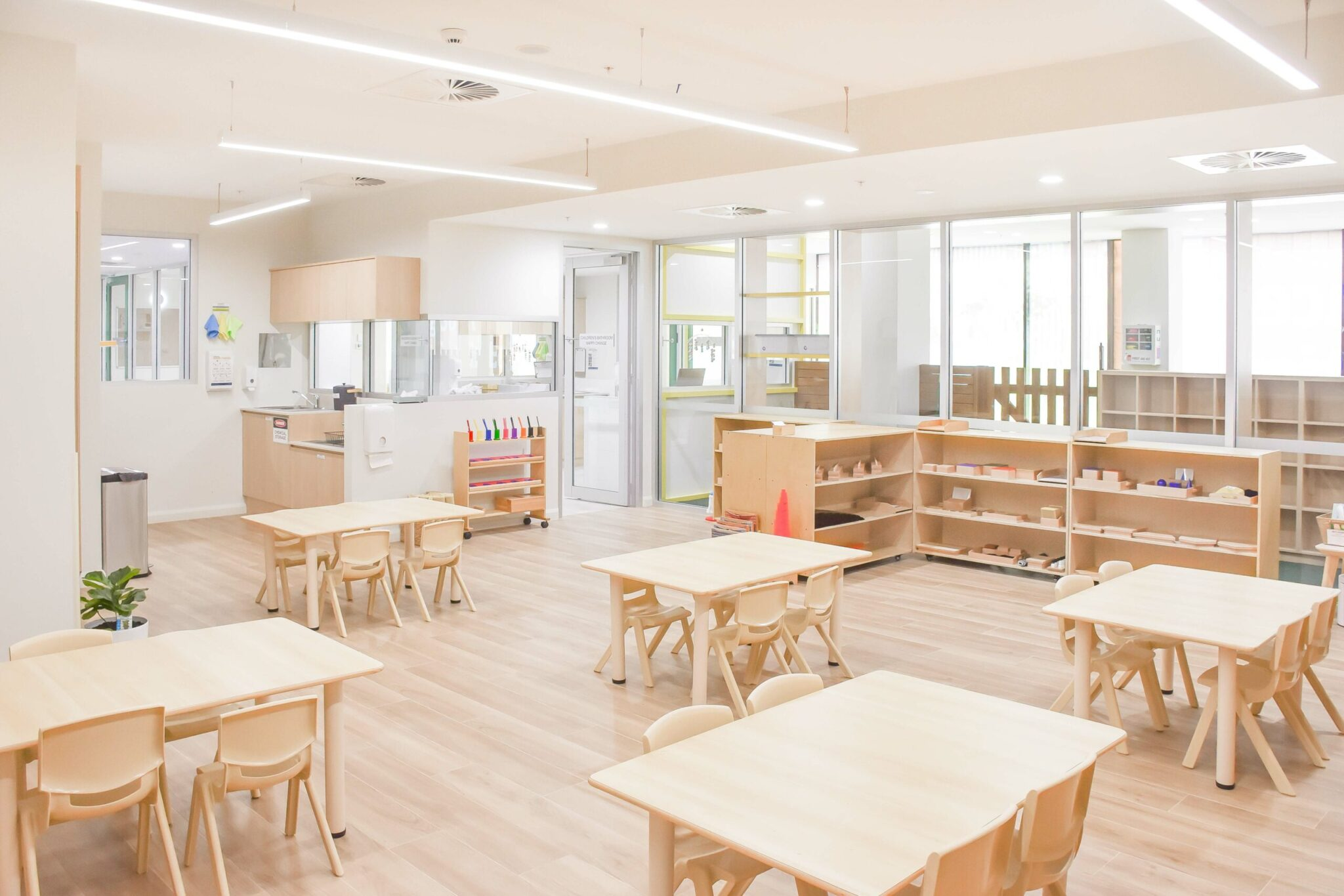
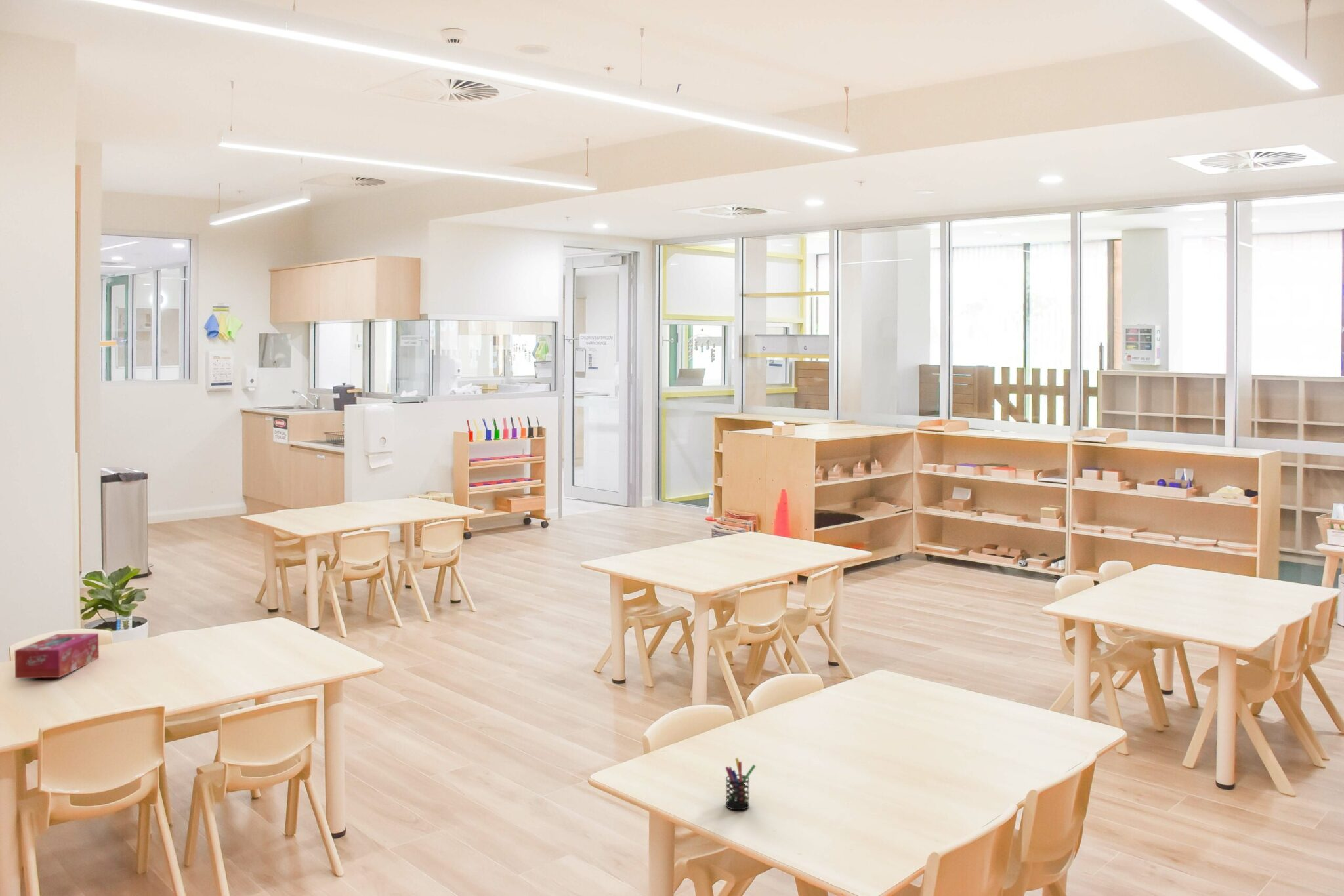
+ pen holder [725,757,757,811]
+ tissue box [14,632,100,679]
